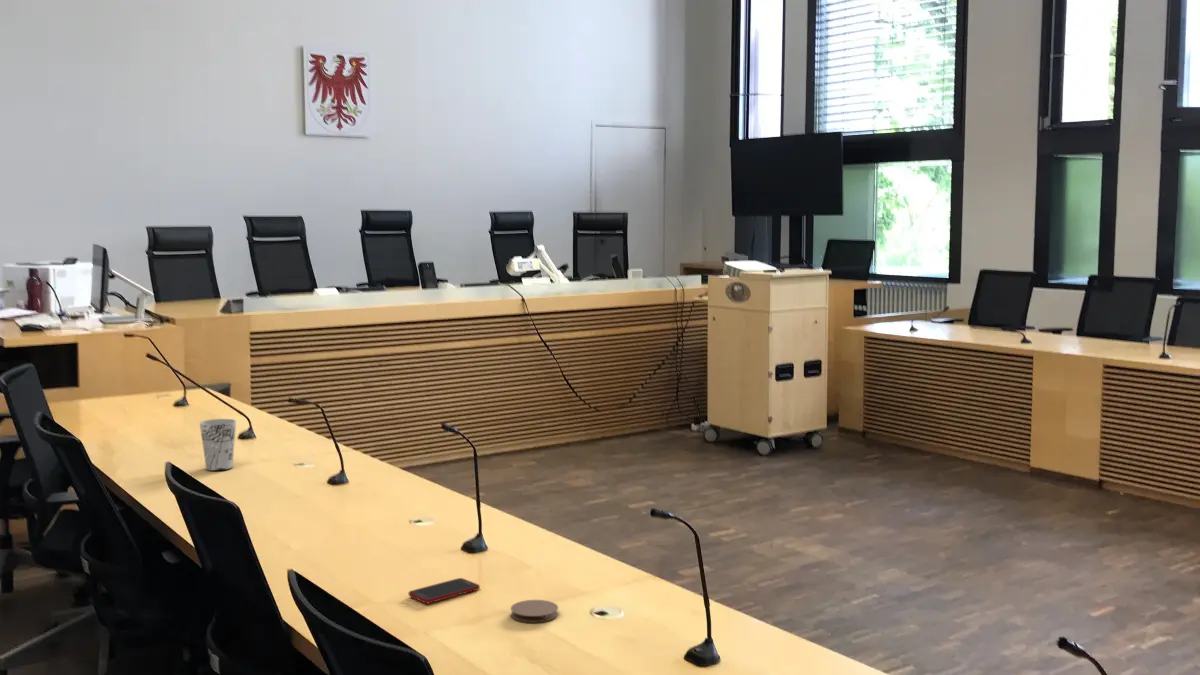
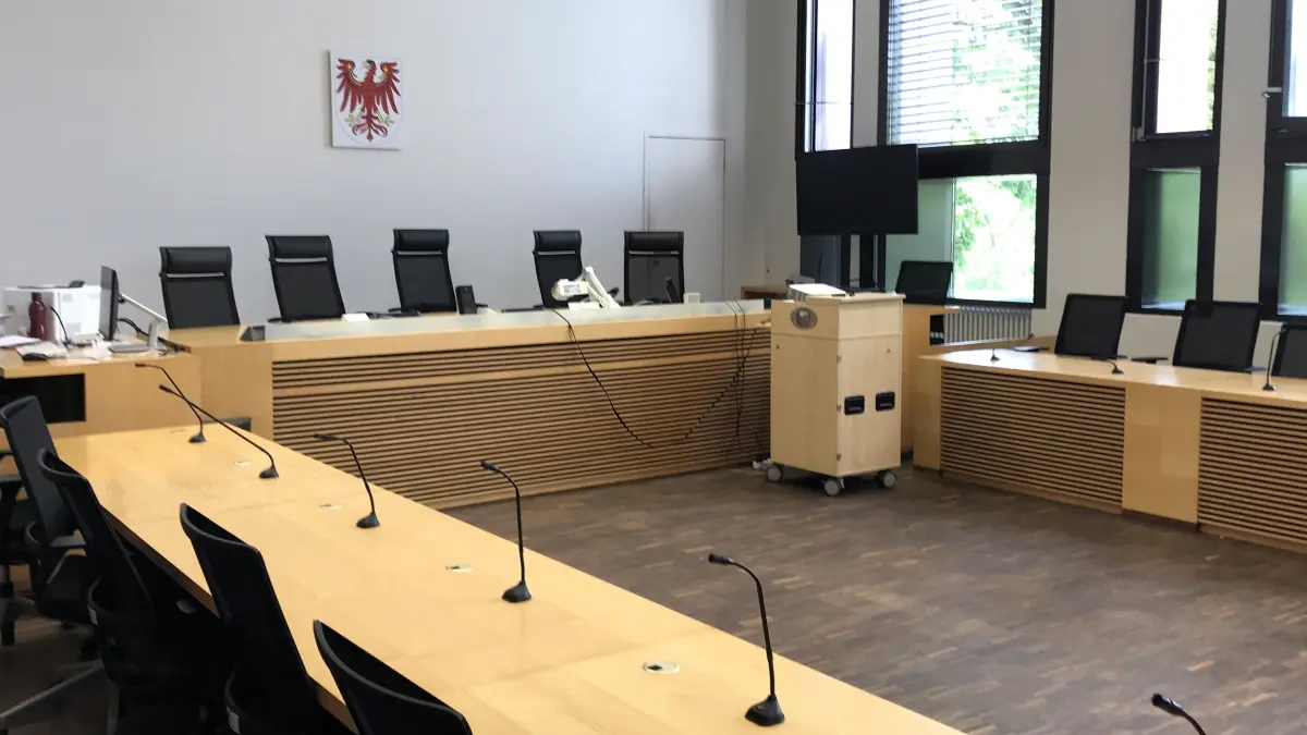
- coaster [510,599,559,623]
- cell phone [408,577,481,604]
- cup [199,418,237,472]
